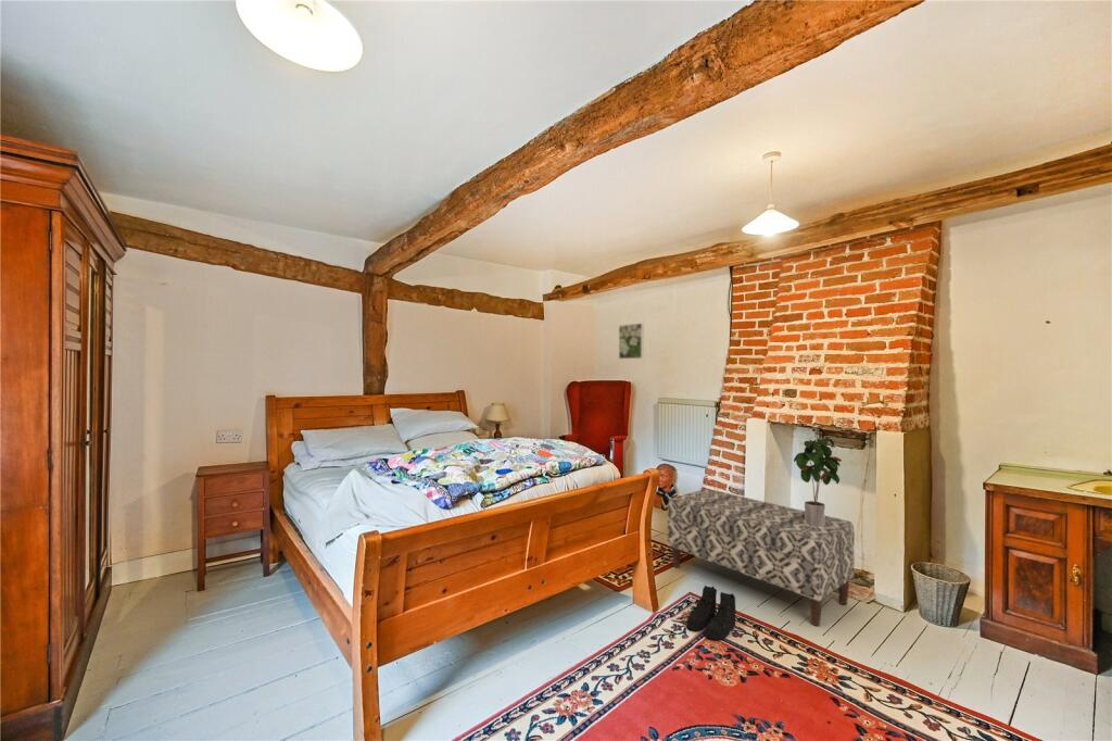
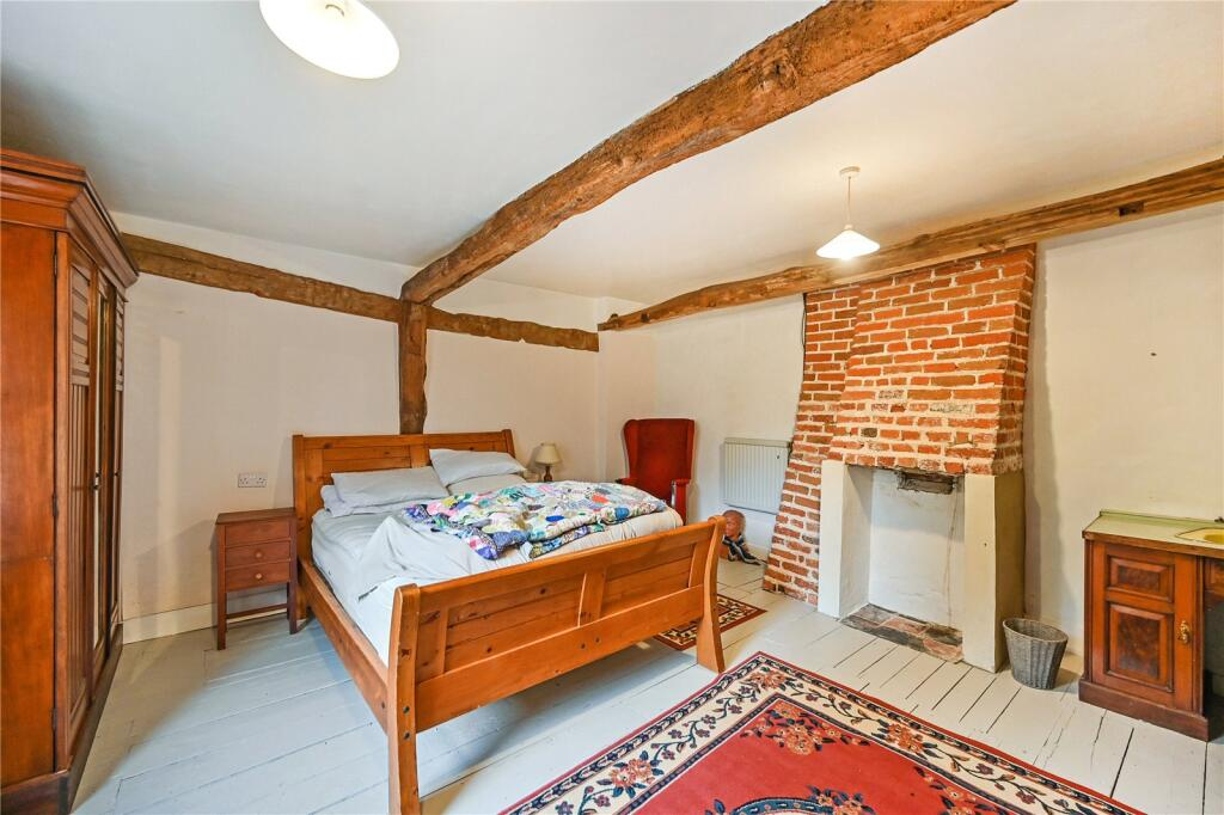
- potted plant [793,438,843,527]
- boots [686,585,737,641]
- bench [667,488,856,627]
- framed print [618,322,645,360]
